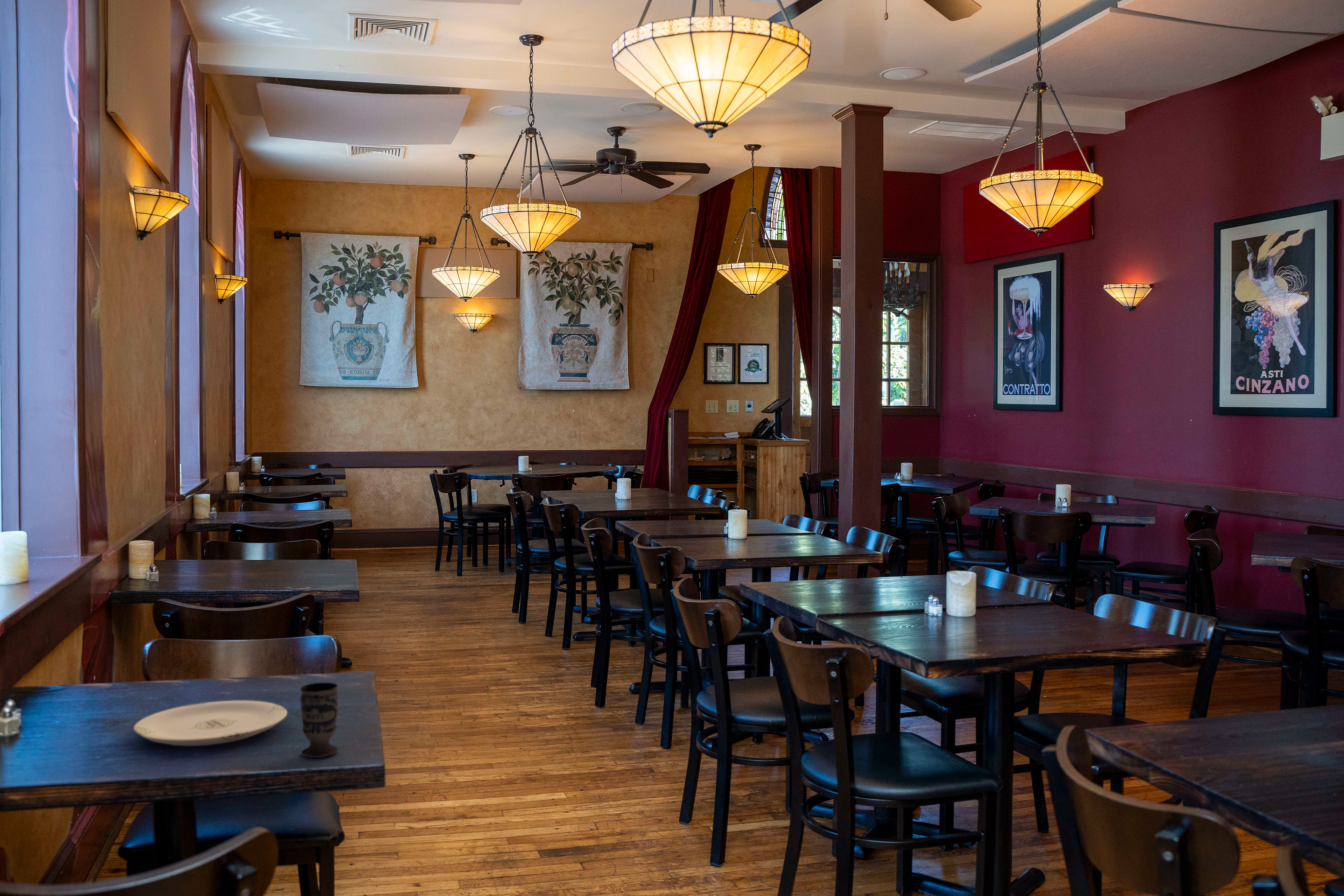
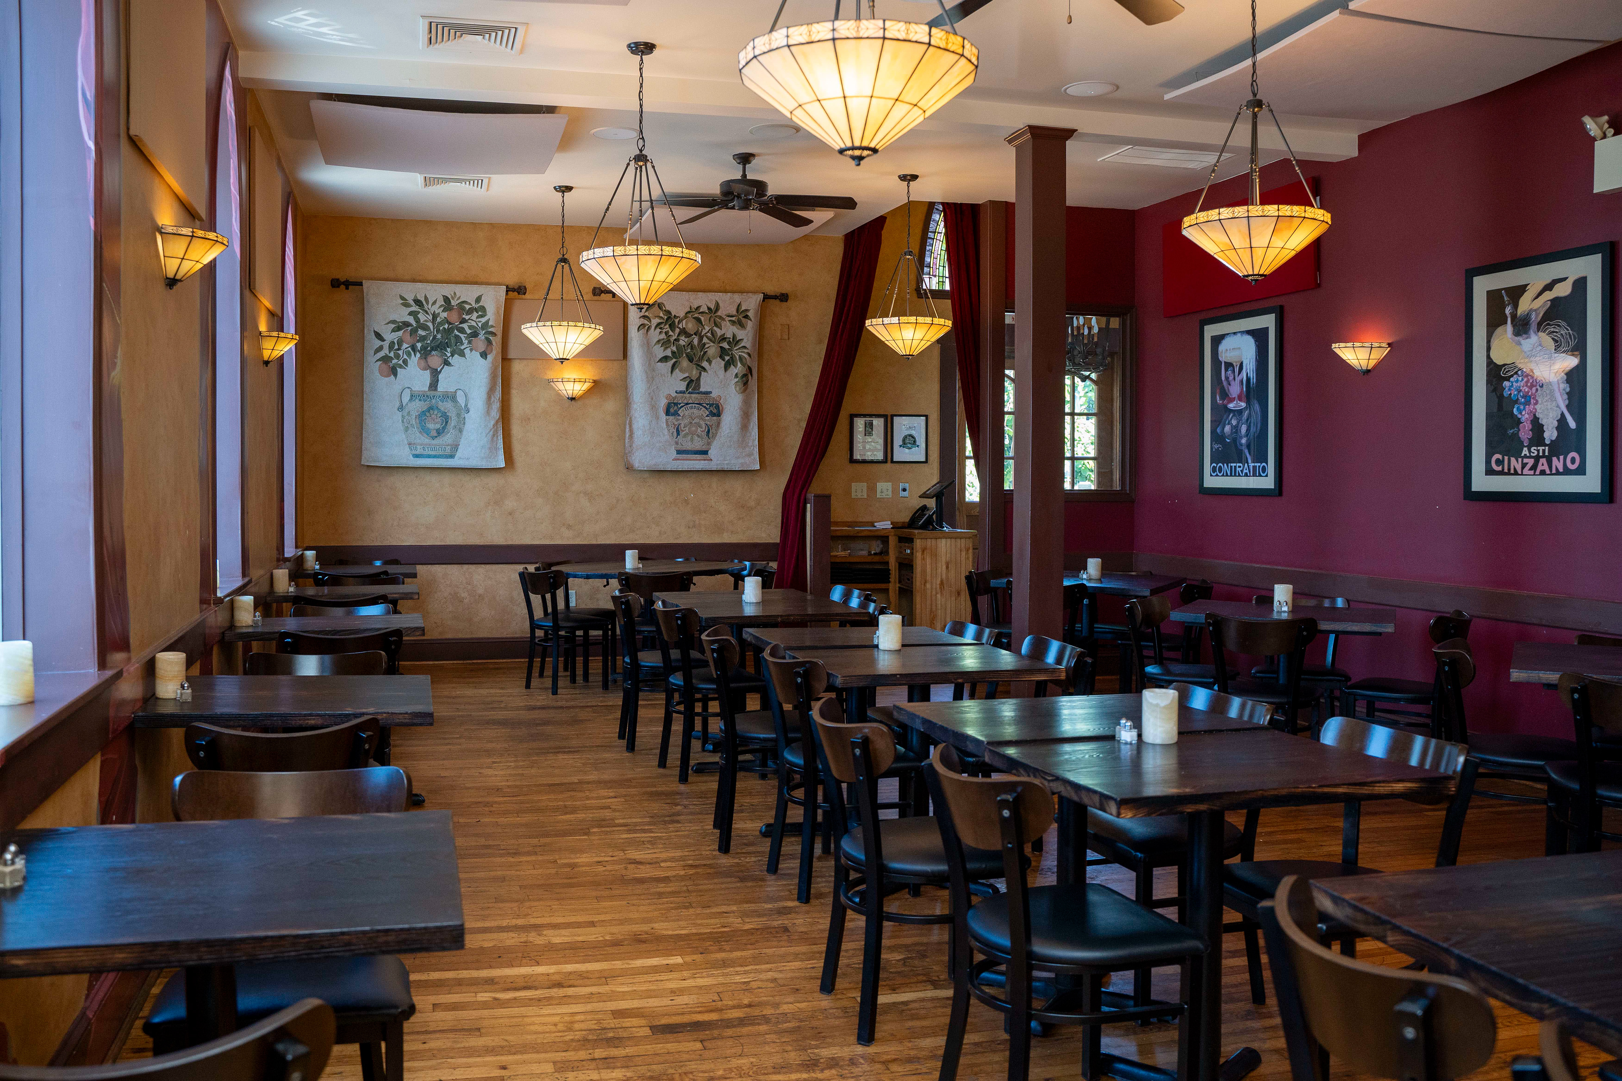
- plate [133,700,288,746]
- cup [300,682,339,758]
